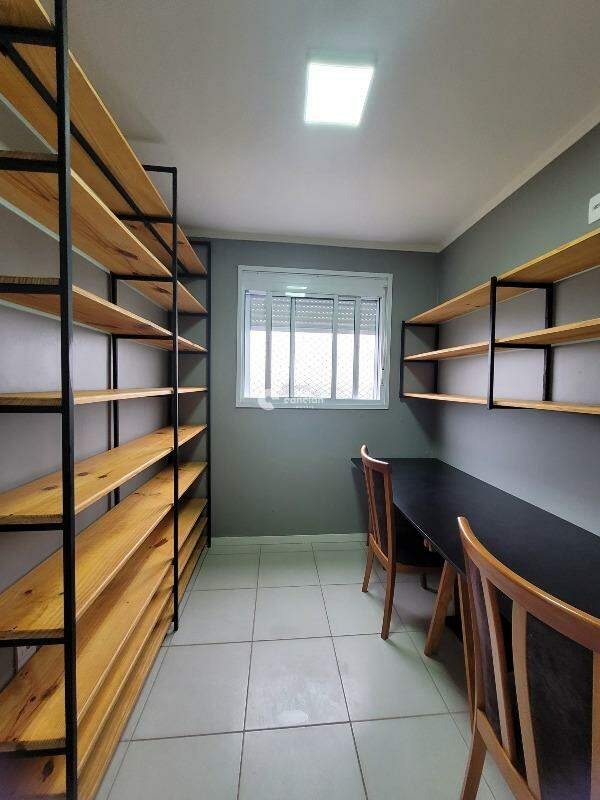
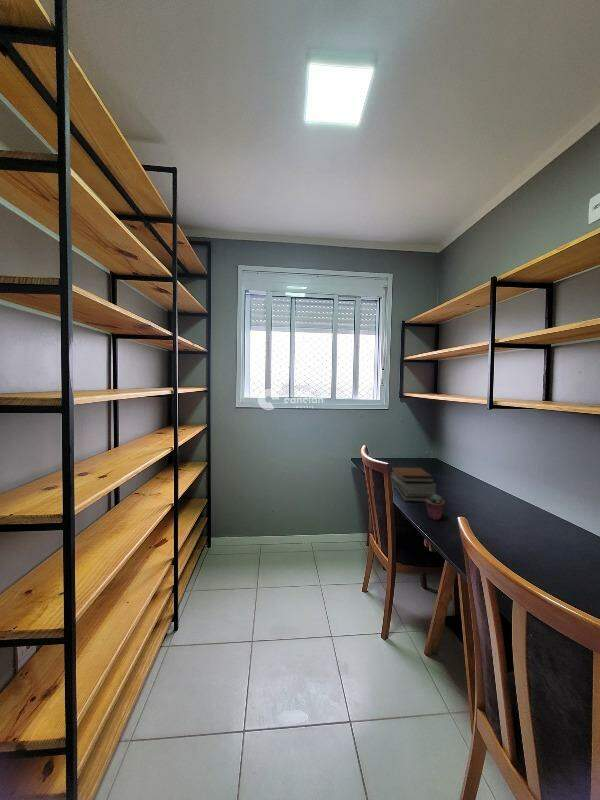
+ book stack [390,464,437,503]
+ potted succulent [424,493,446,521]
